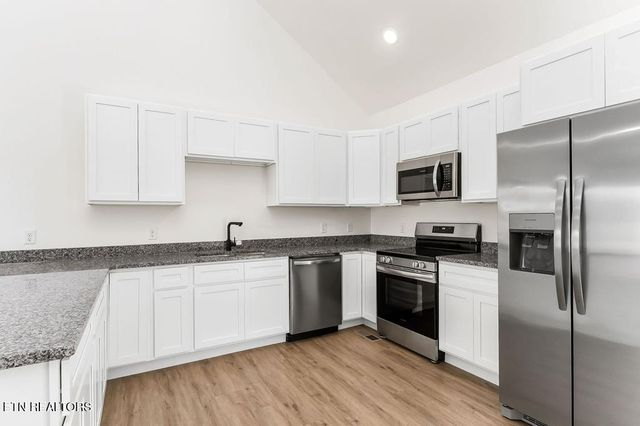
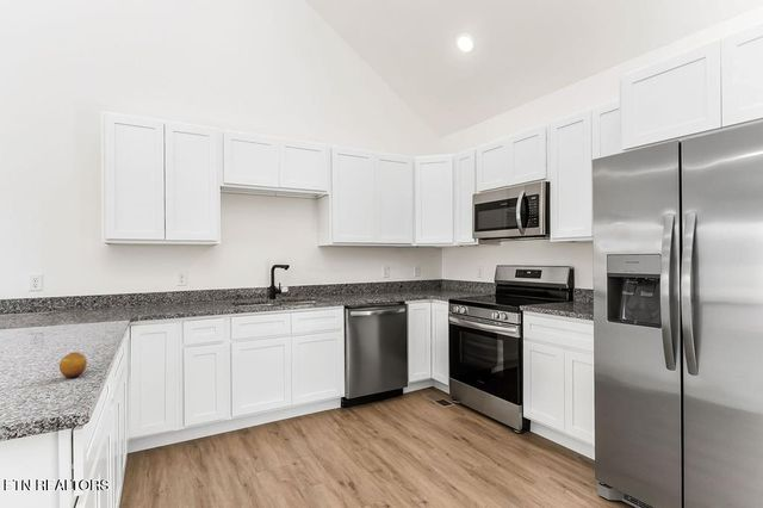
+ fruit [58,352,88,379]
